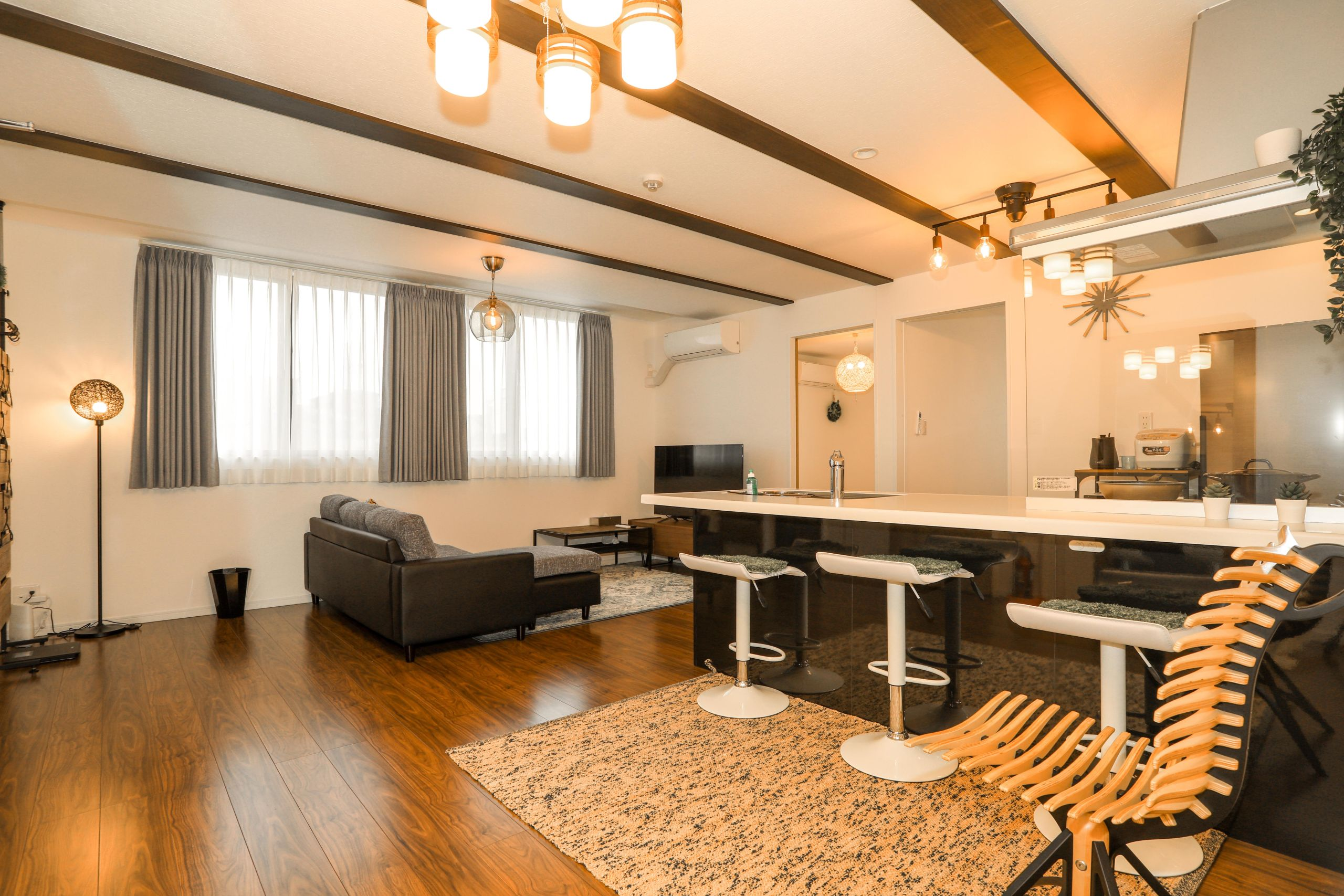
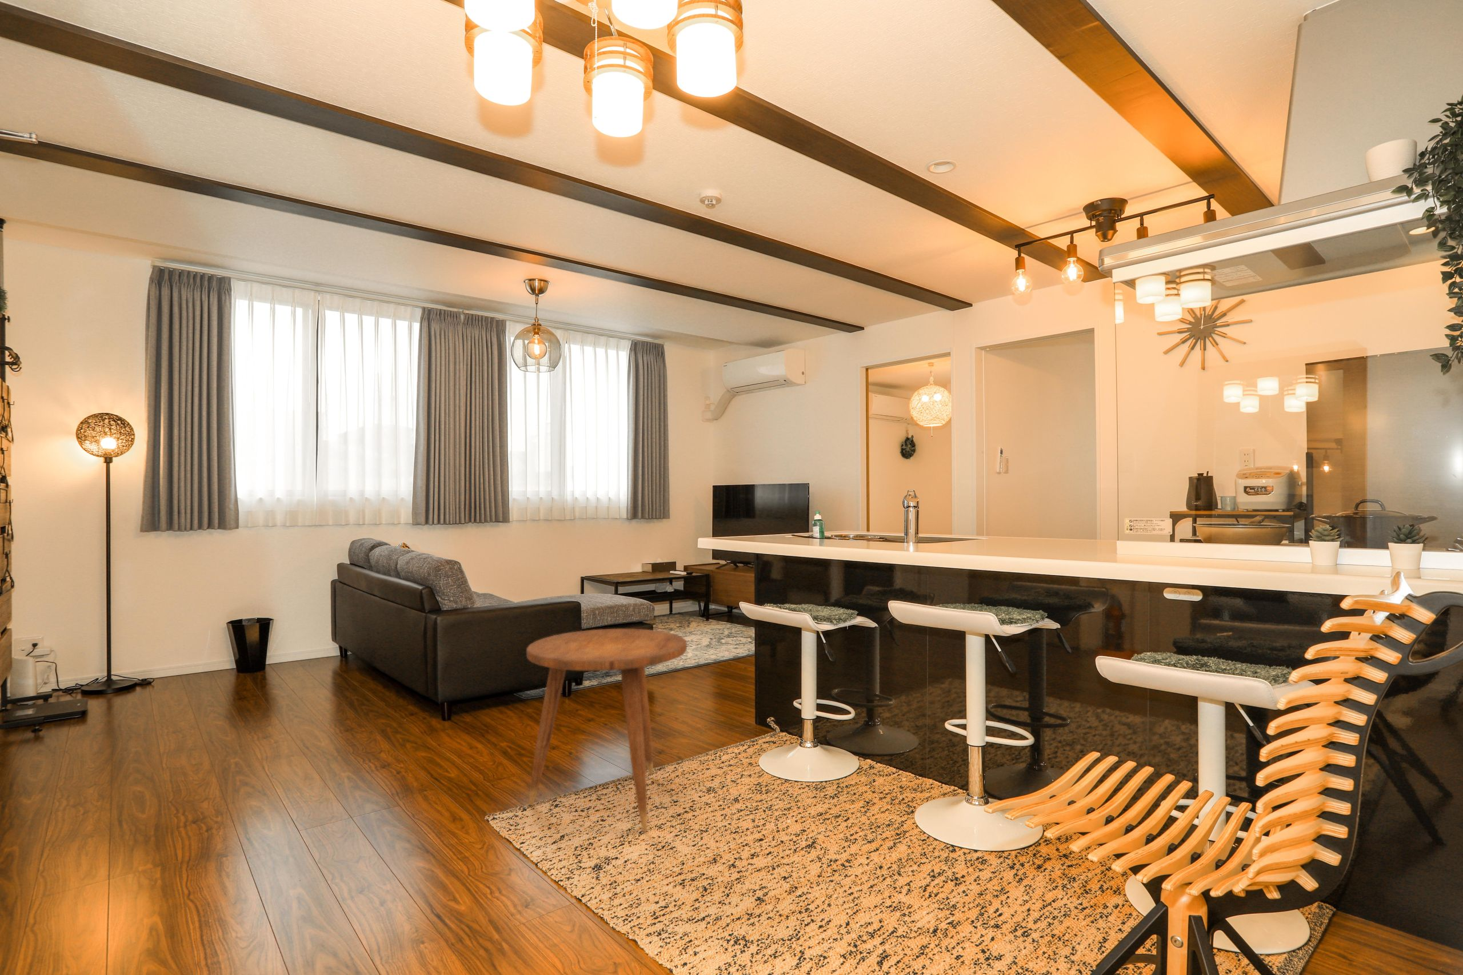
+ side table [526,628,688,832]
